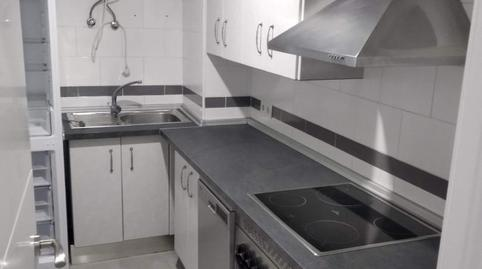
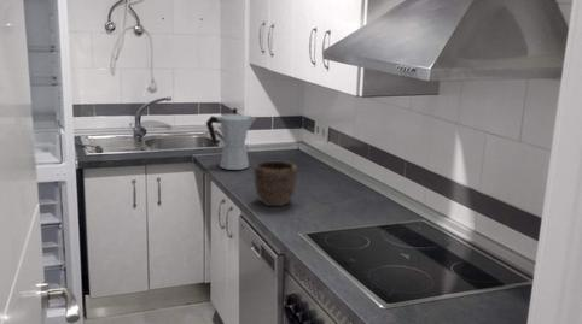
+ moka pot [205,107,257,171]
+ bowl [252,160,298,207]
